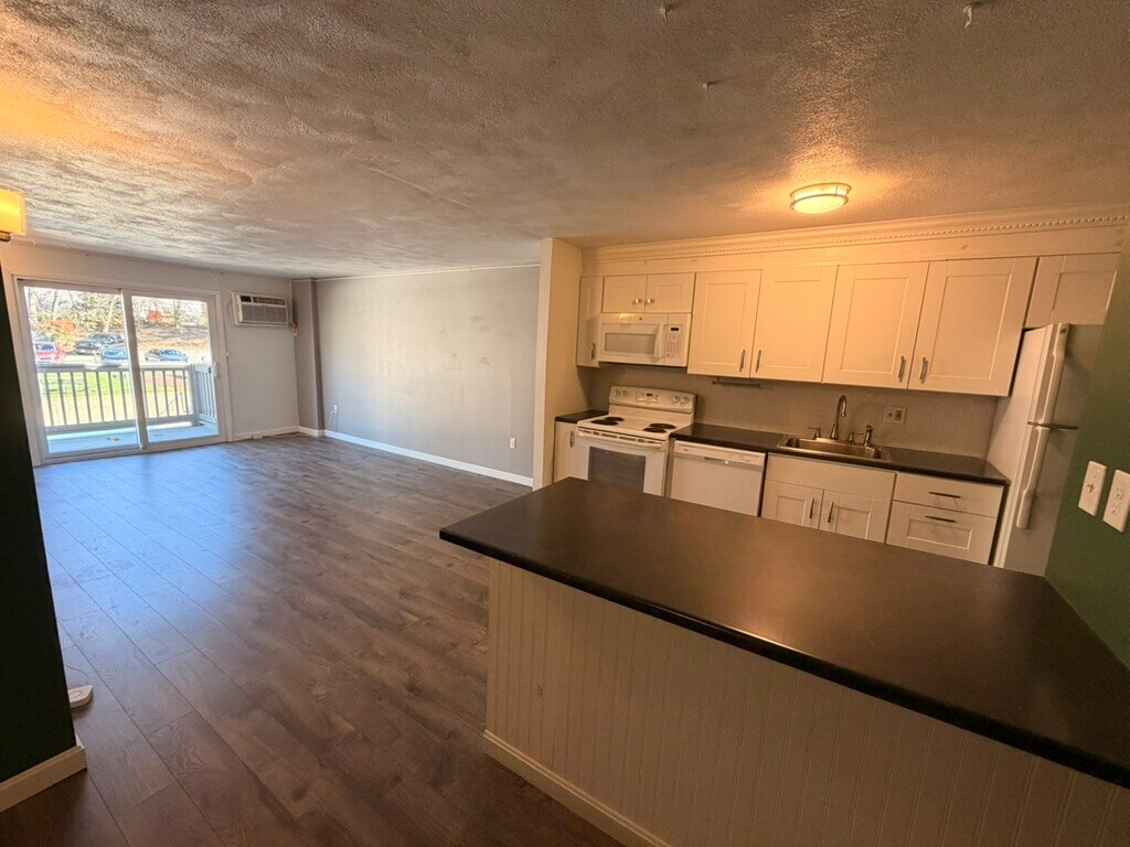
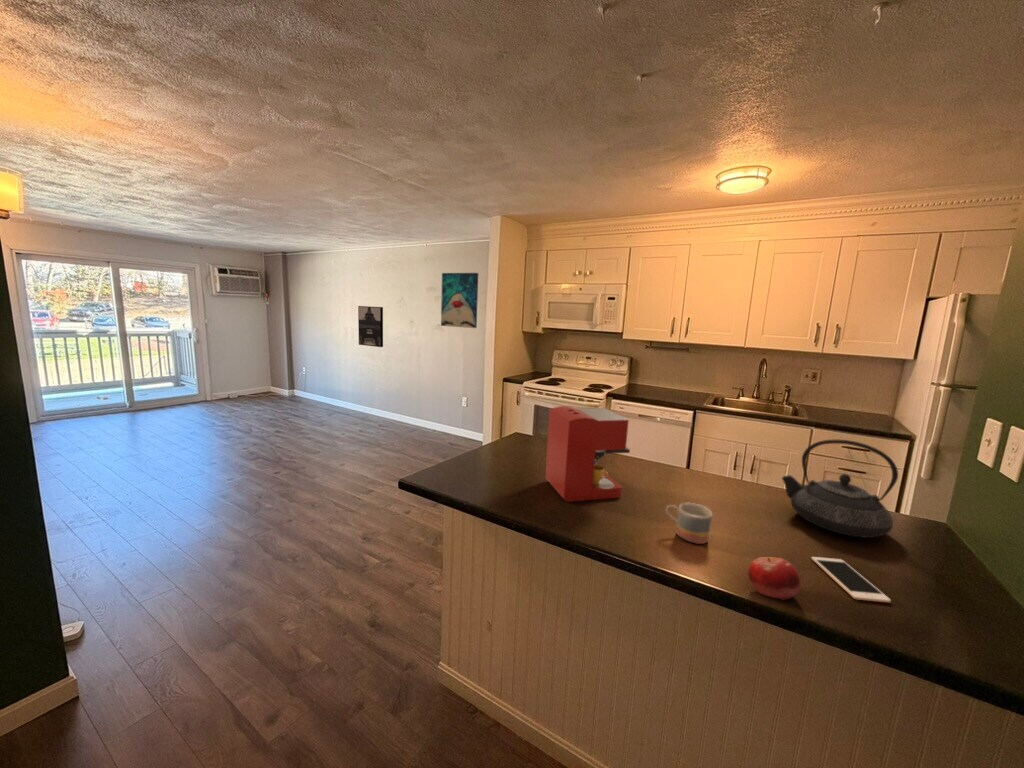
+ fruit [747,556,801,601]
+ cell phone [810,556,892,603]
+ wall art [357,305,384,348]
+ wall art [440,272,479,329]
+ teapot [781,439,899,539]
+ mug [665,502,713,545]
+ coffee maker [544,405,631,503]
